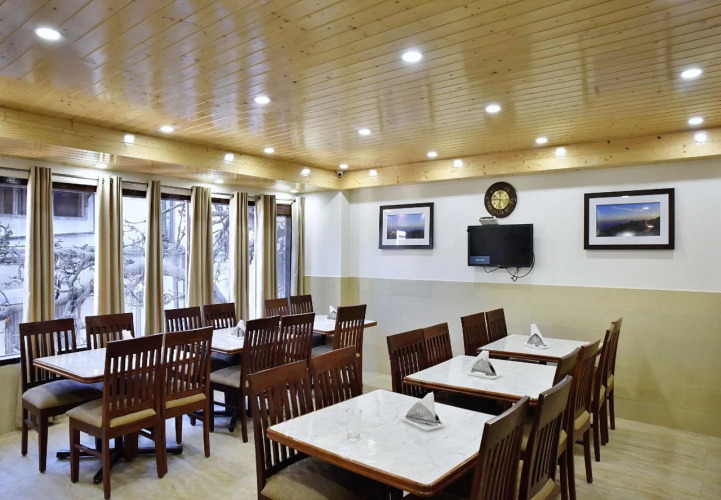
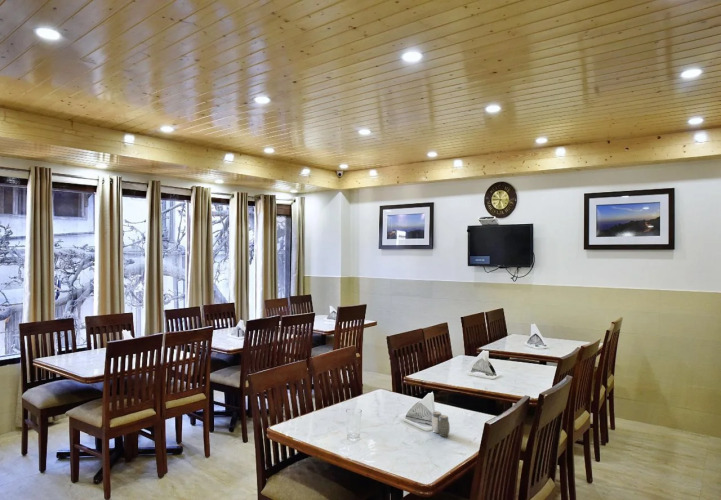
+ salt and pepper shaker [431,410,451,438]
